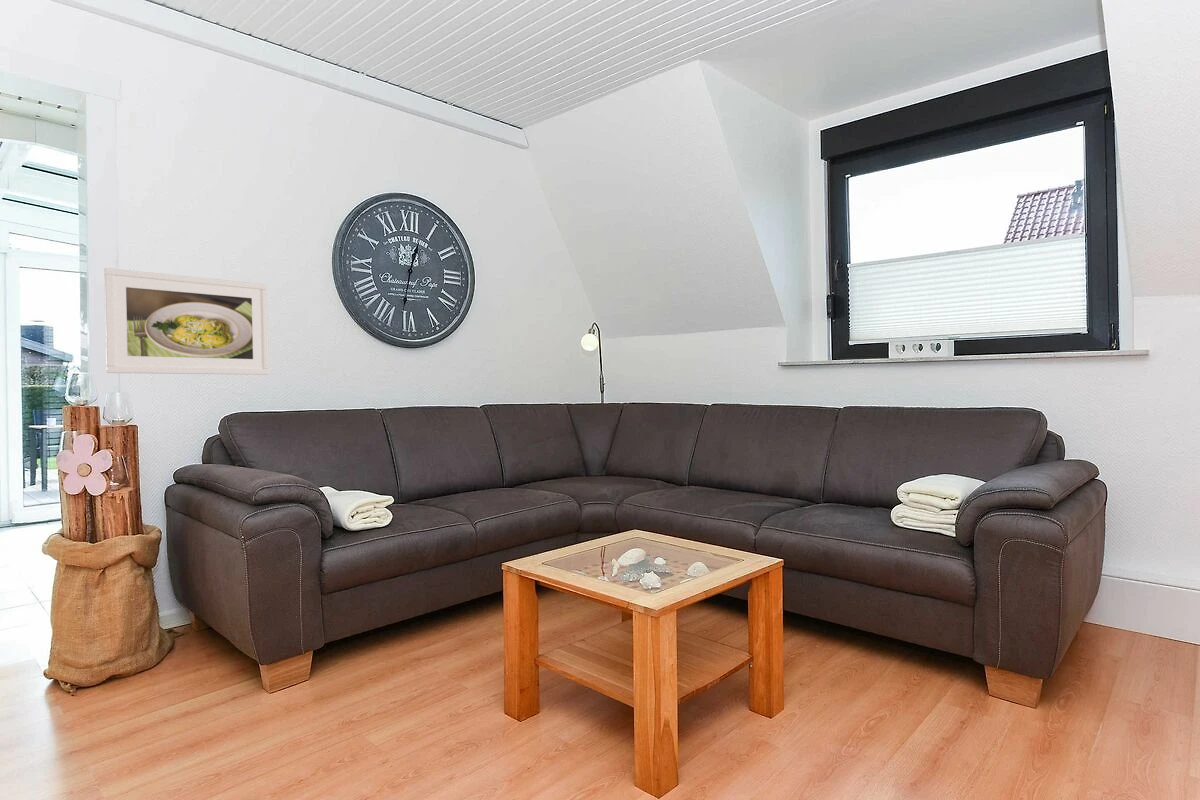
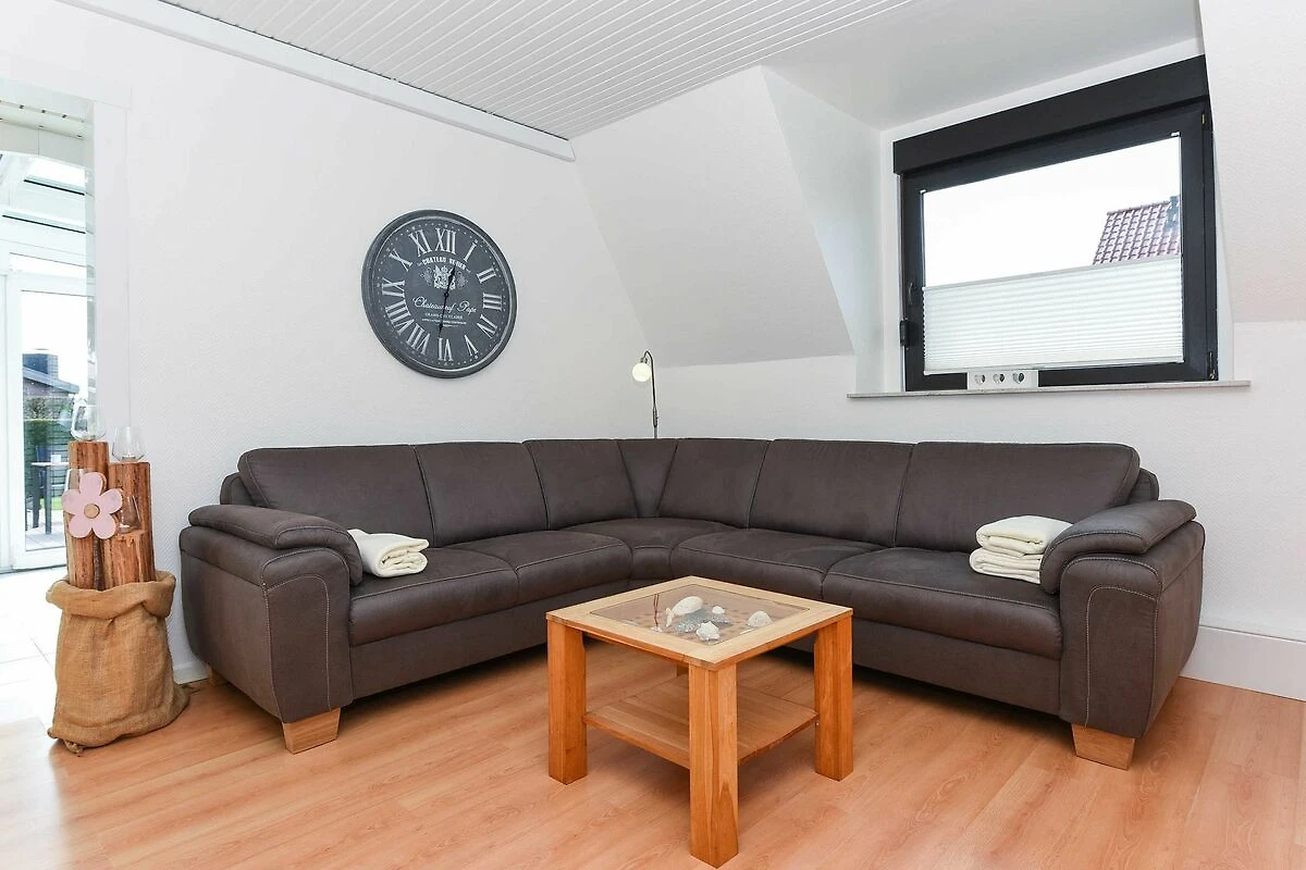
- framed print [103,267,270,376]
